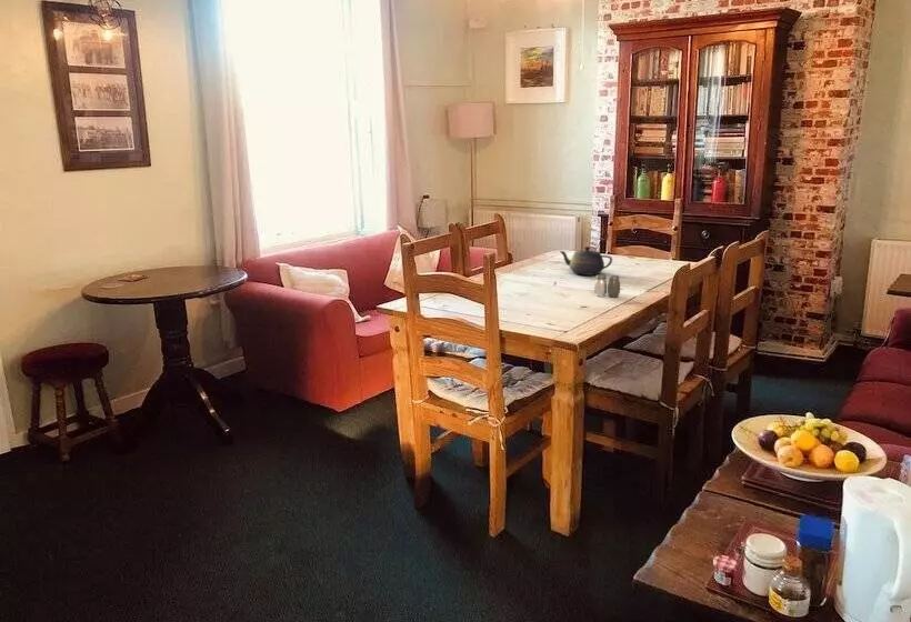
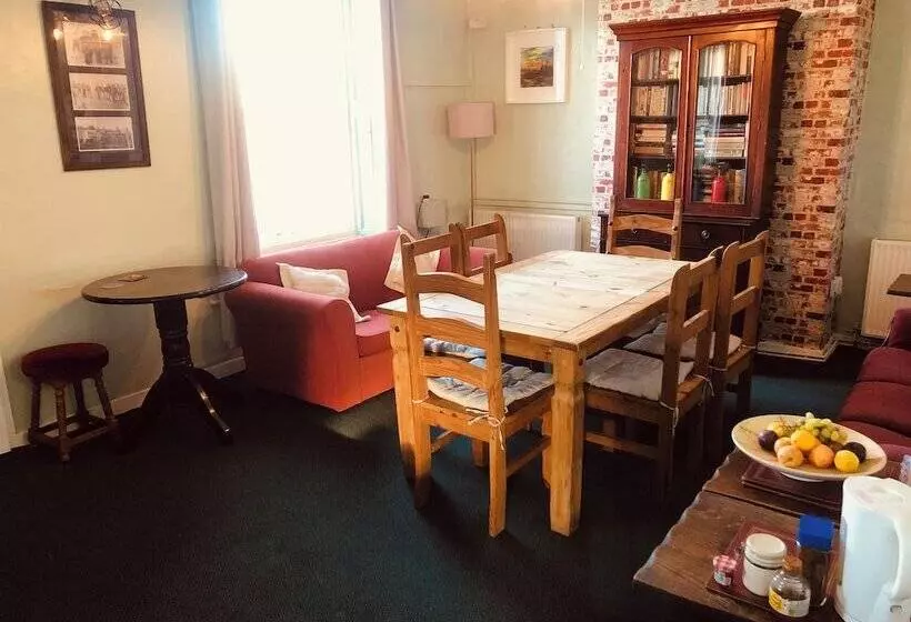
- teapot [559,245,613,277]
- salt and pepper shaker [593,273,621,298]
